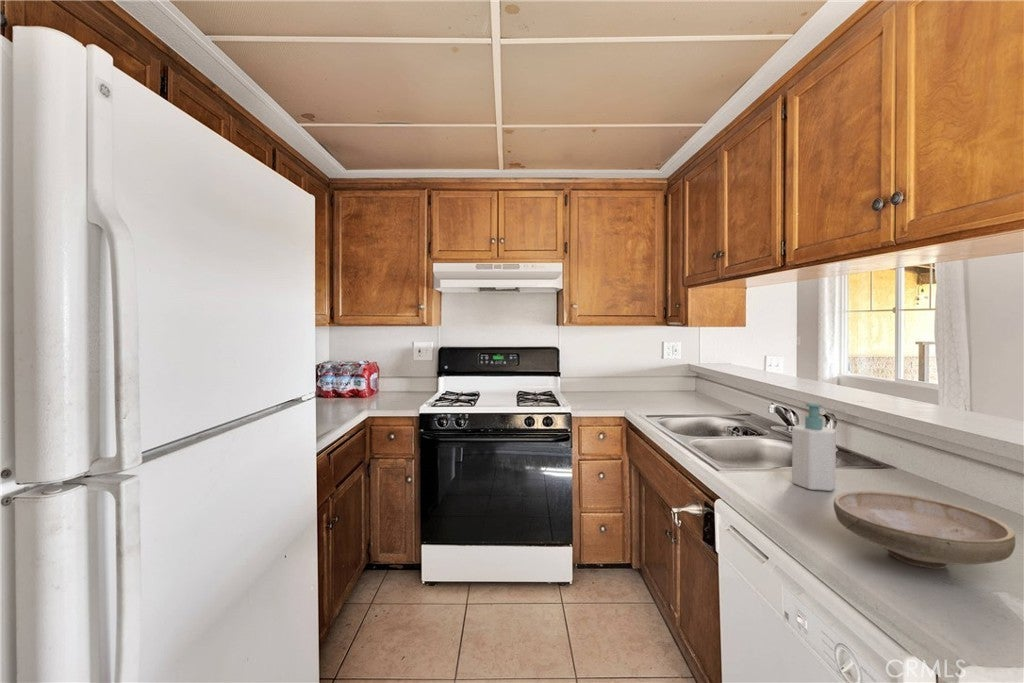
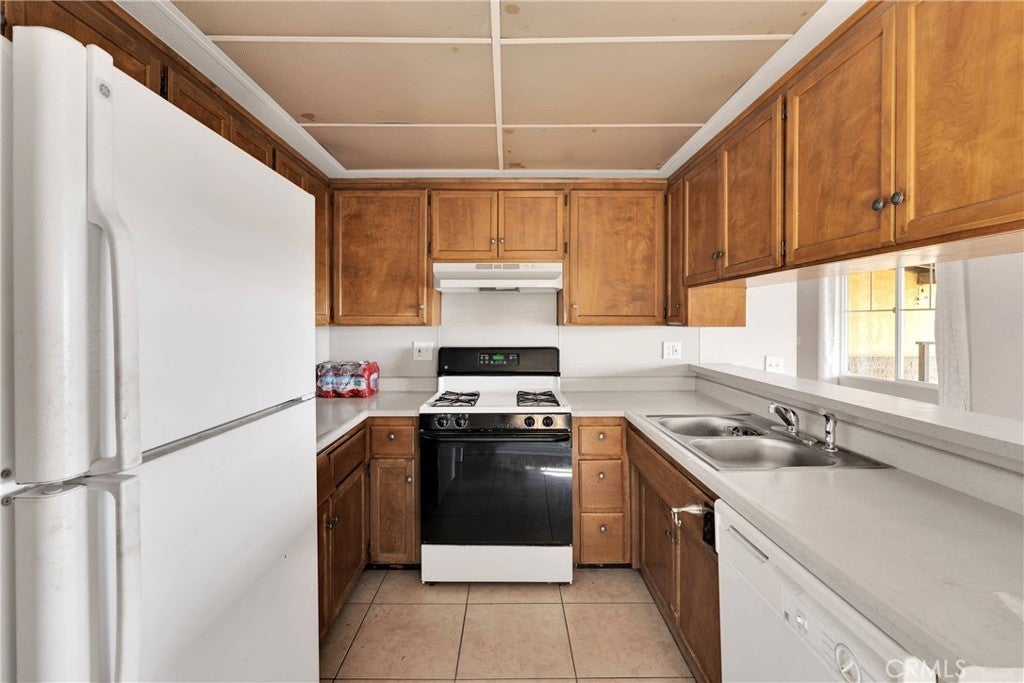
- bowl [833,490,1016,570]
- soap bottle [791,402,837,492]
